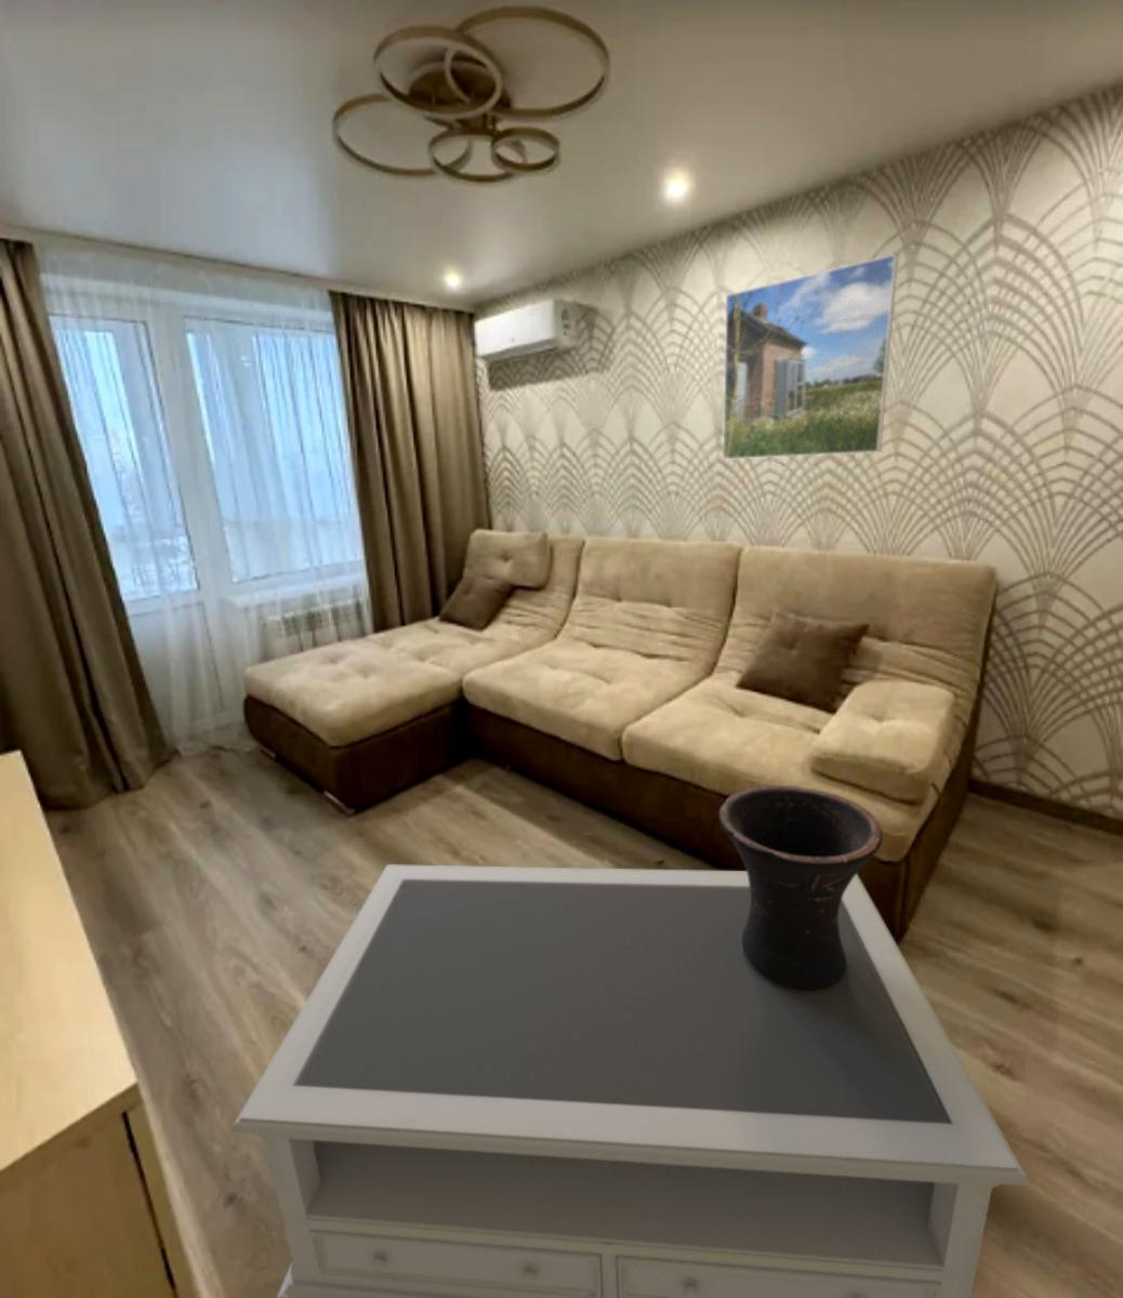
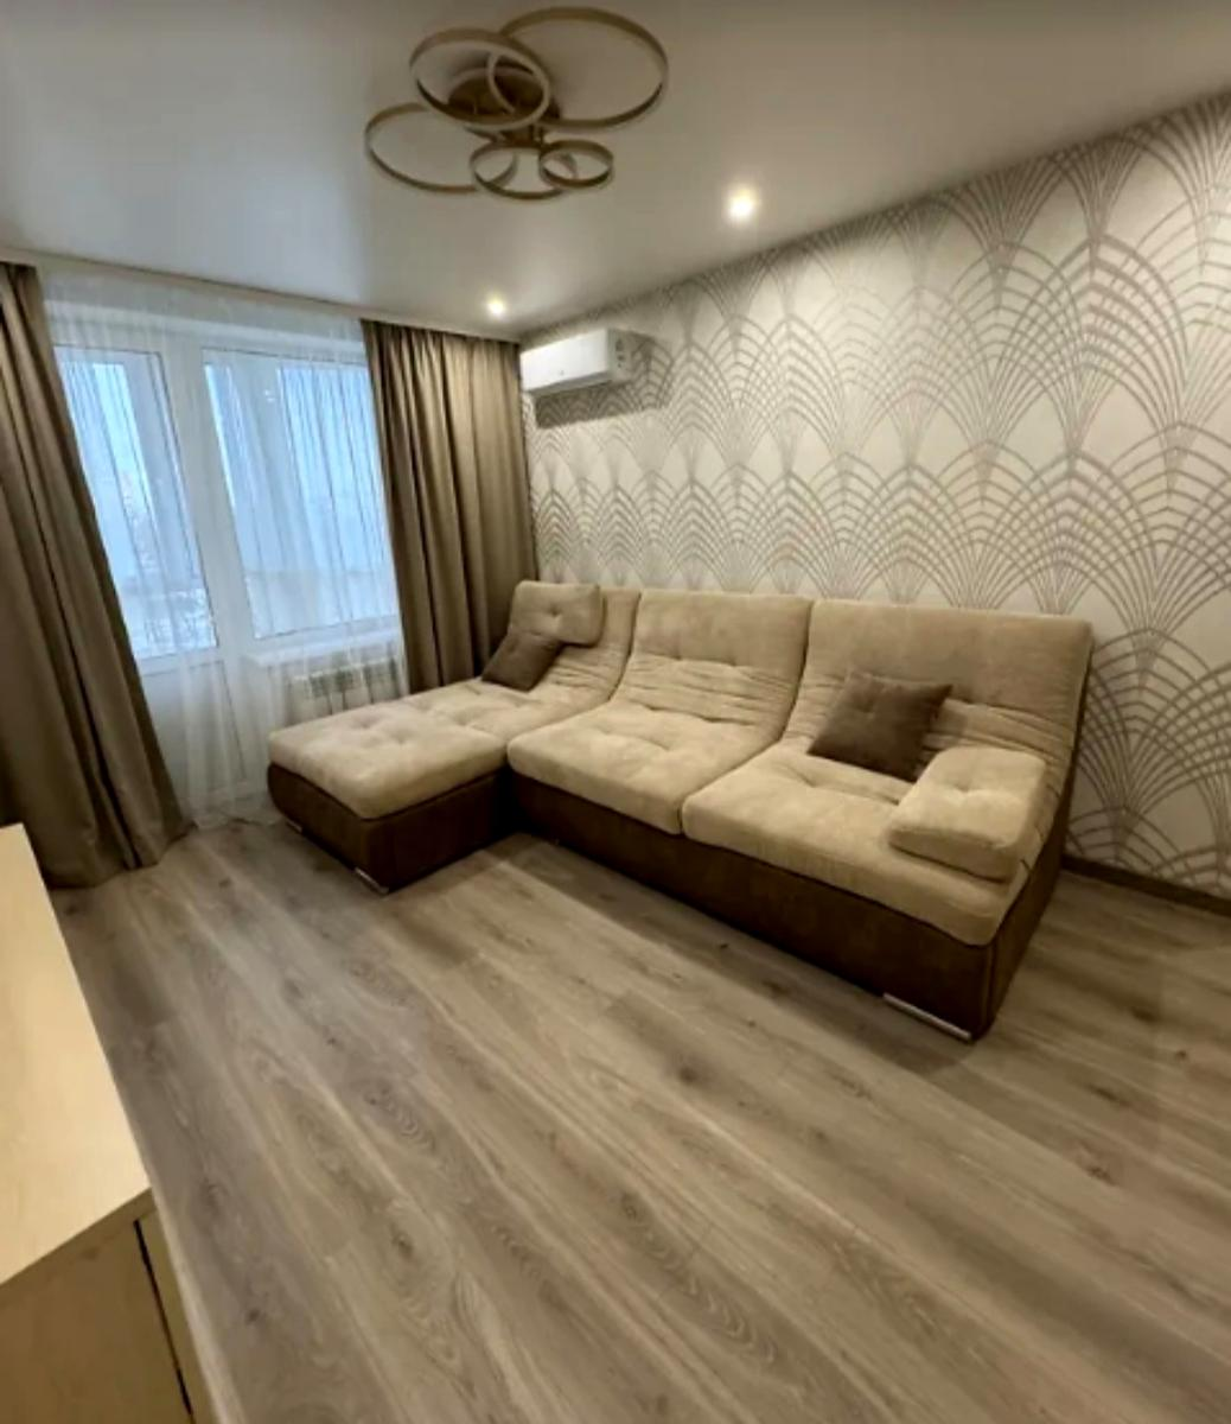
- vase [718,785,883,991]
- coffee table [230,863,1031,1298]
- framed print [722,253,899,460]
